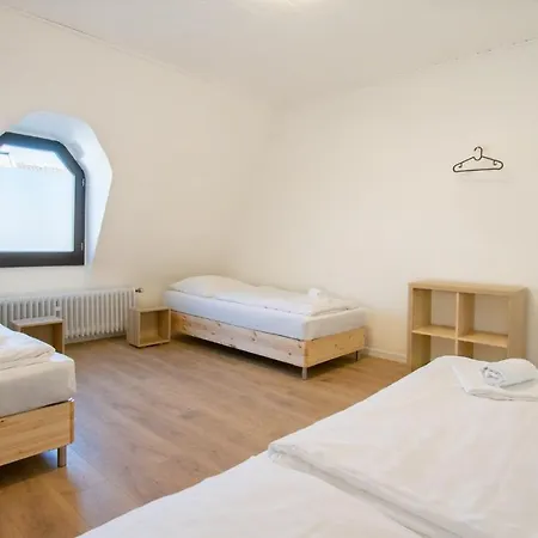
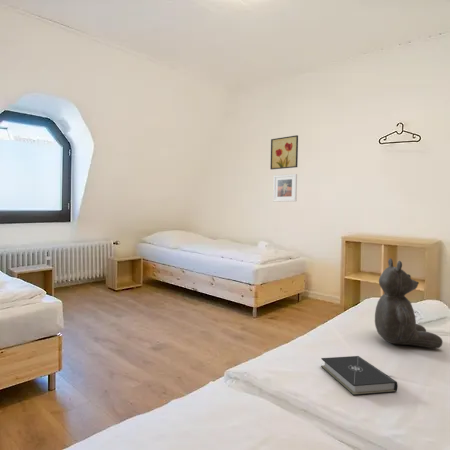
+ book [320,355,399,396]
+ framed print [272,173,298,203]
+ teddy bear [374,257,444,349]
+ wall art [269,134,299,170]
